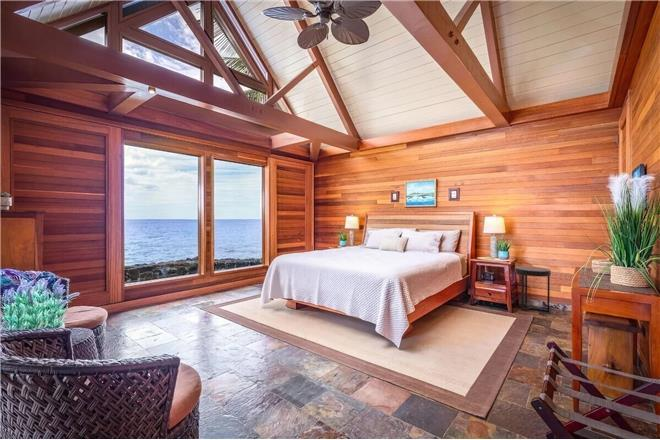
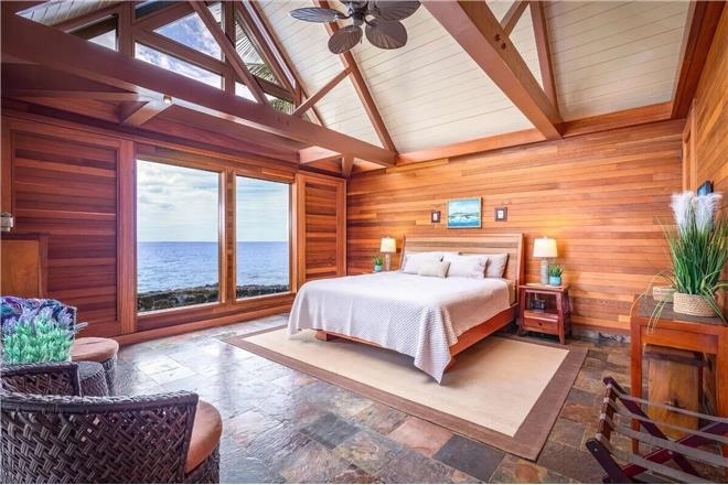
- side table [514,265,552,313]
